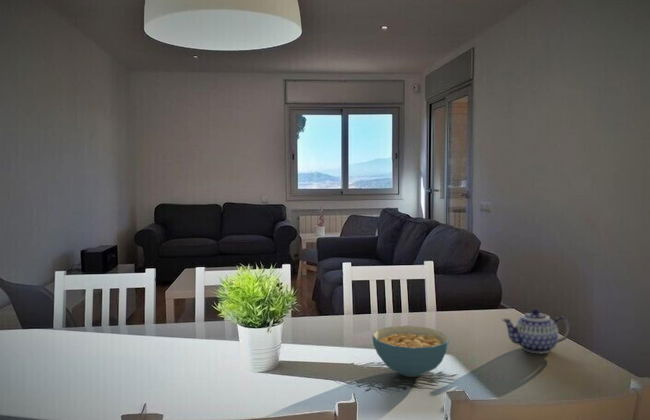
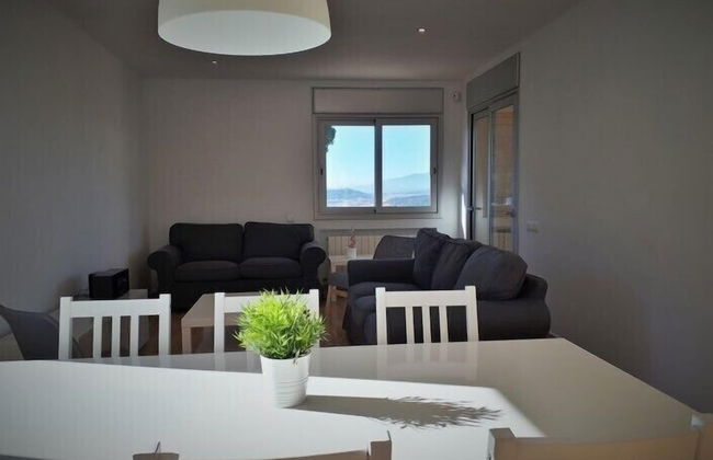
- cereal bowl [371,325,450,378]
- teapot [501,308,571,354]
